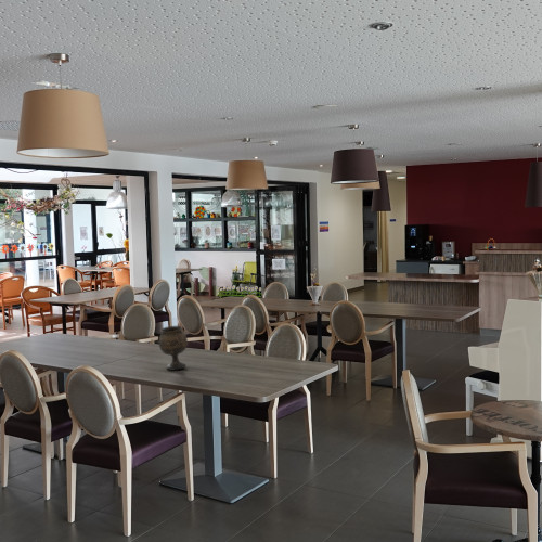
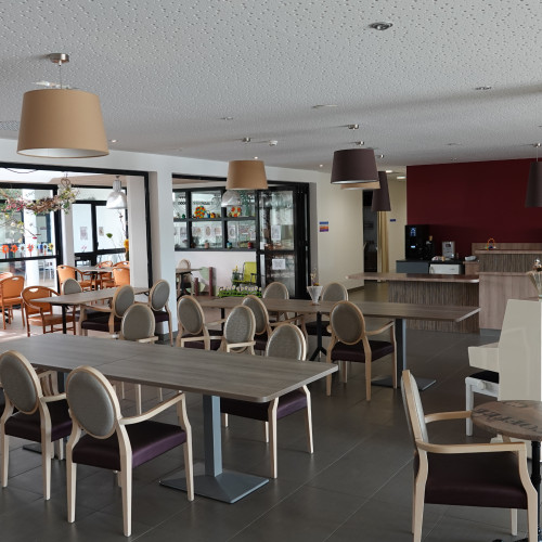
- goblet [157,325,189,372]
